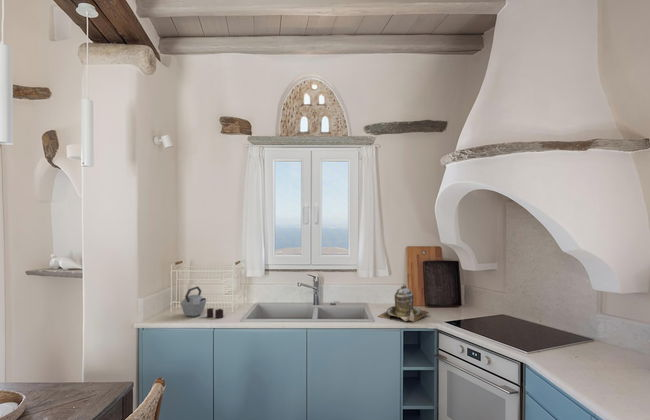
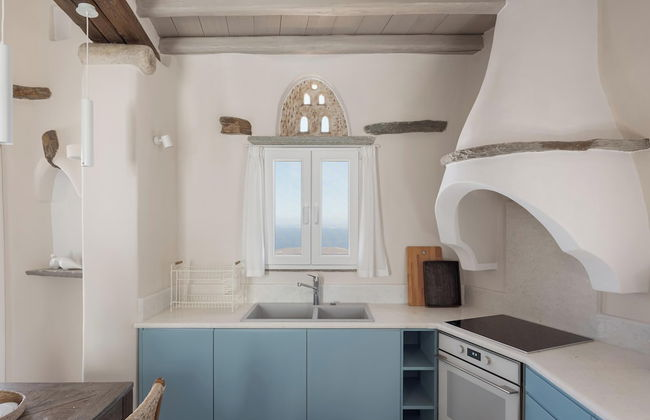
- teapot [378,283,430,323]
- kettle [180,285,224,319]
